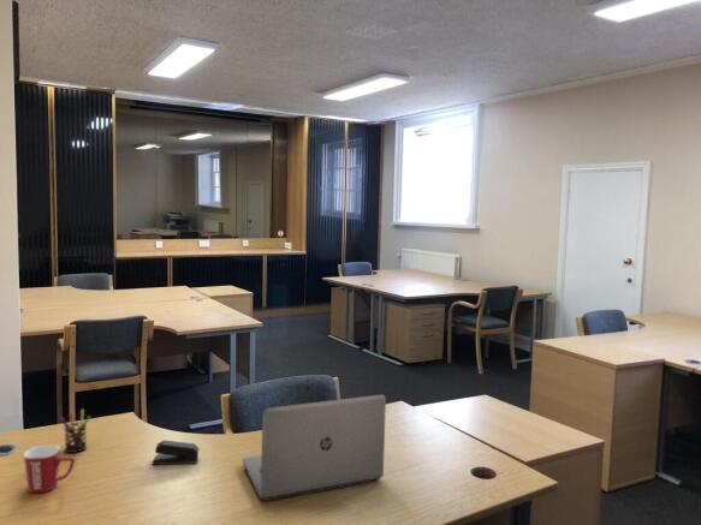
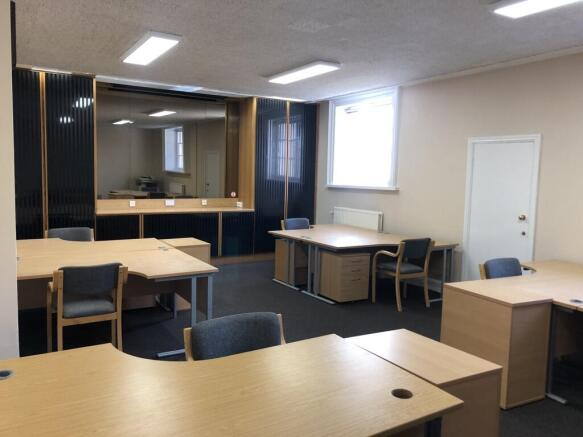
- laptop [242,393,387,502]
- stapler [152,439,201,466]
- pen holder [59,408,91,454]
- mug [23,445,76,494]
